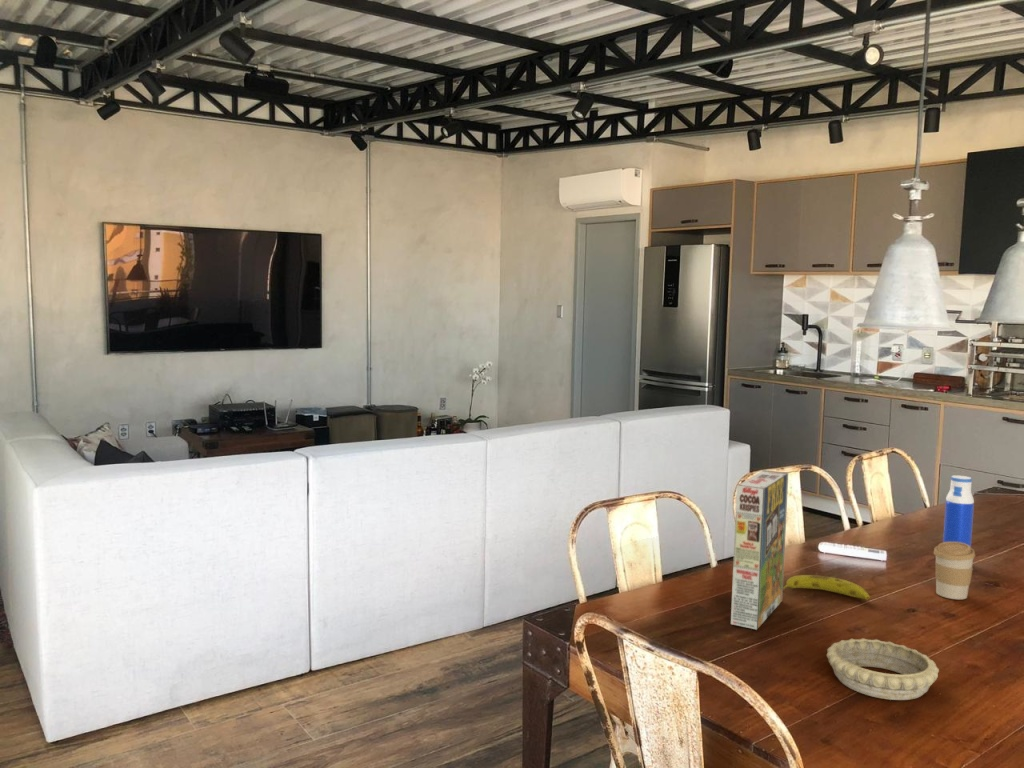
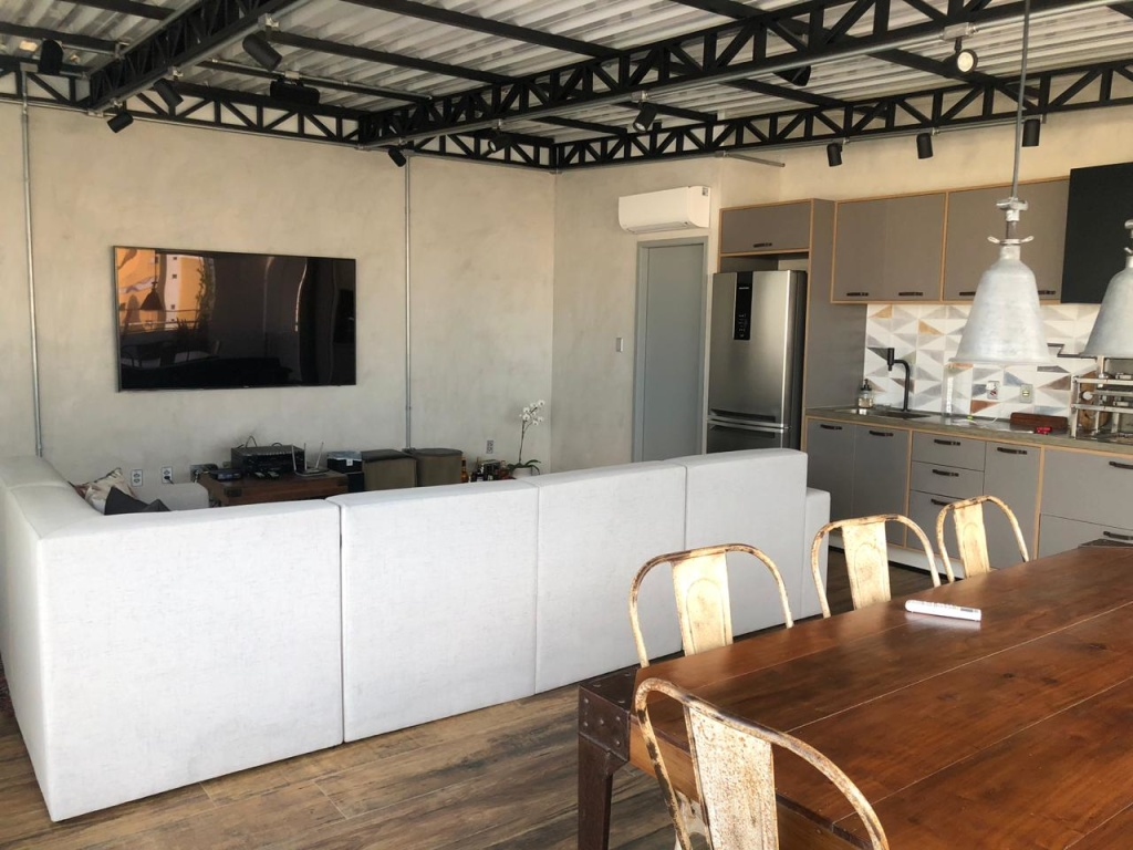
- water bottle [942,474,975,548]
- cereal box [730,469,789,631]
- coffee cup [933,542,976,600]
- decorative bowl [826,637,940,701]
- fruit [783,574,871,600]
